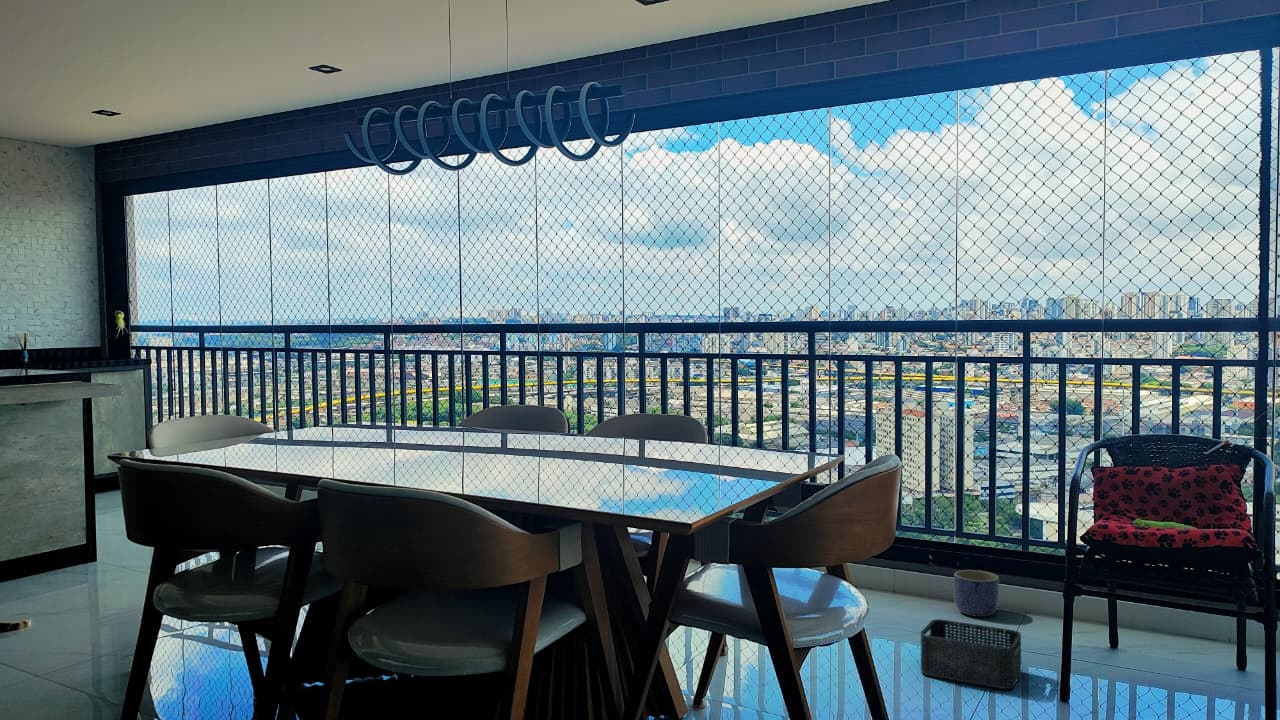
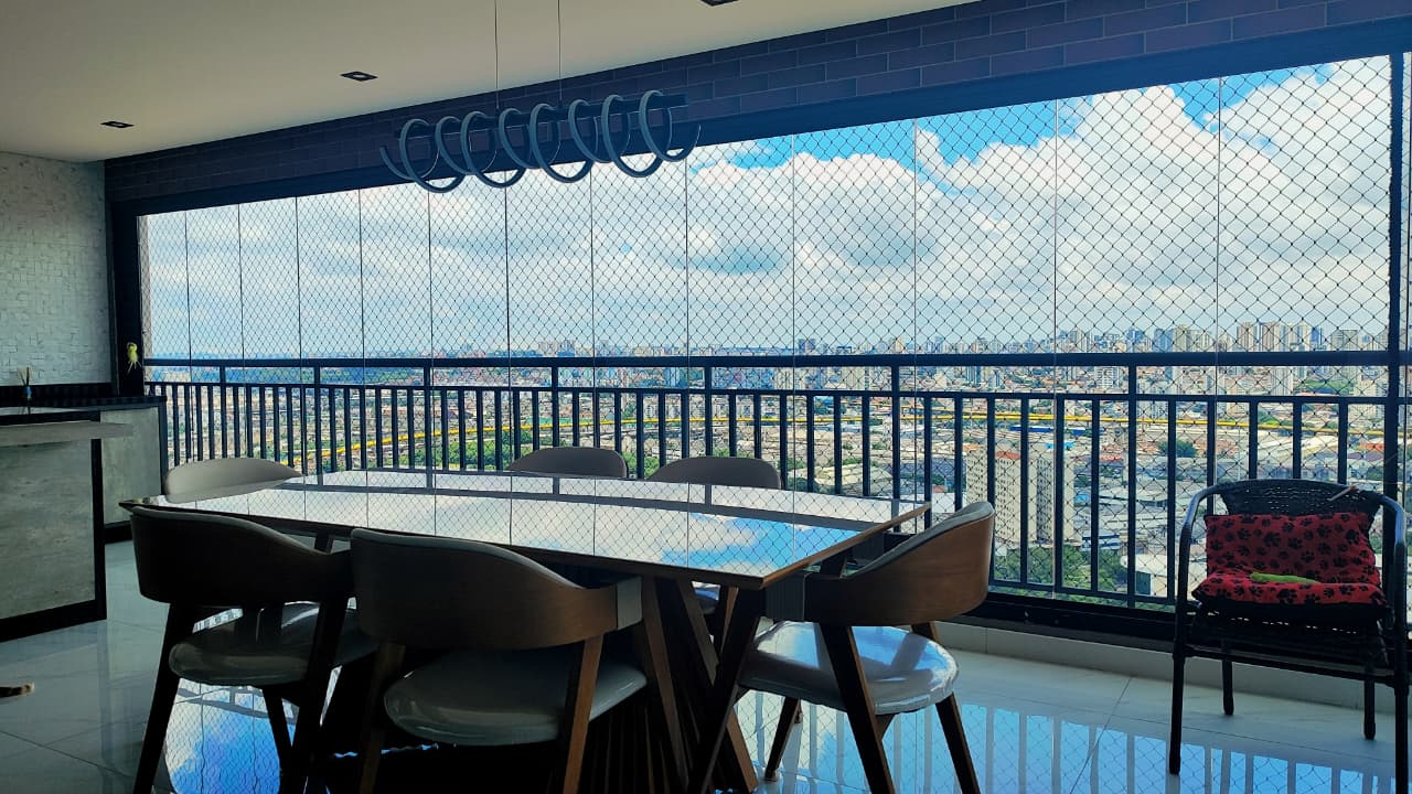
- storage bin [919,618,1022,690]
- planter [953,569,1000,618]
